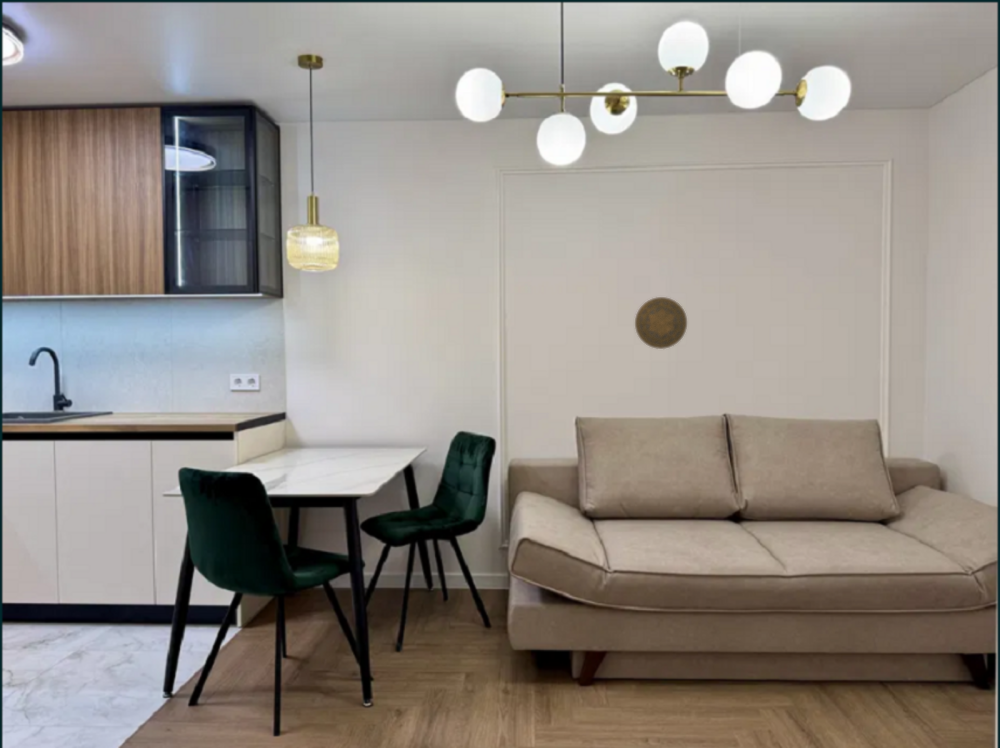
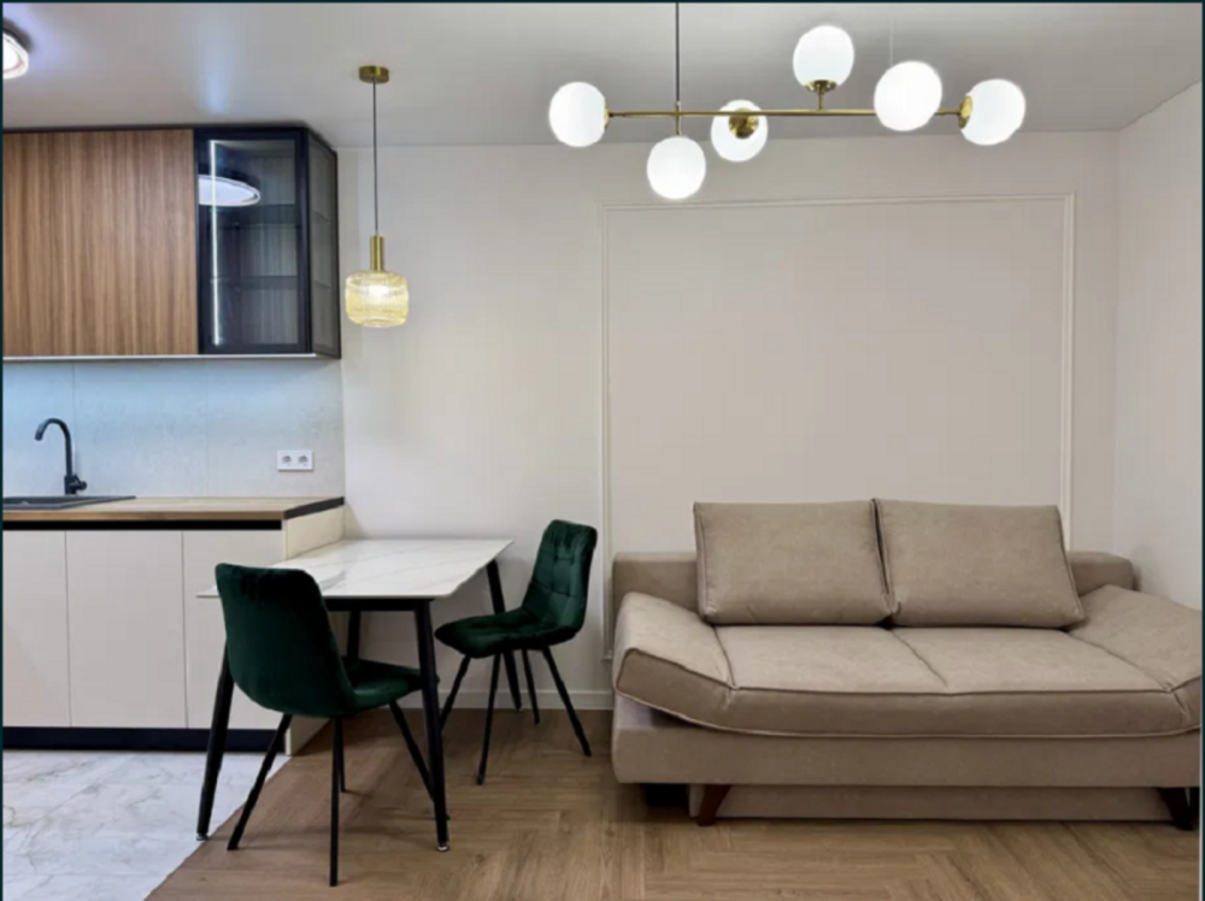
- decorative plate [634,296,688,350]
